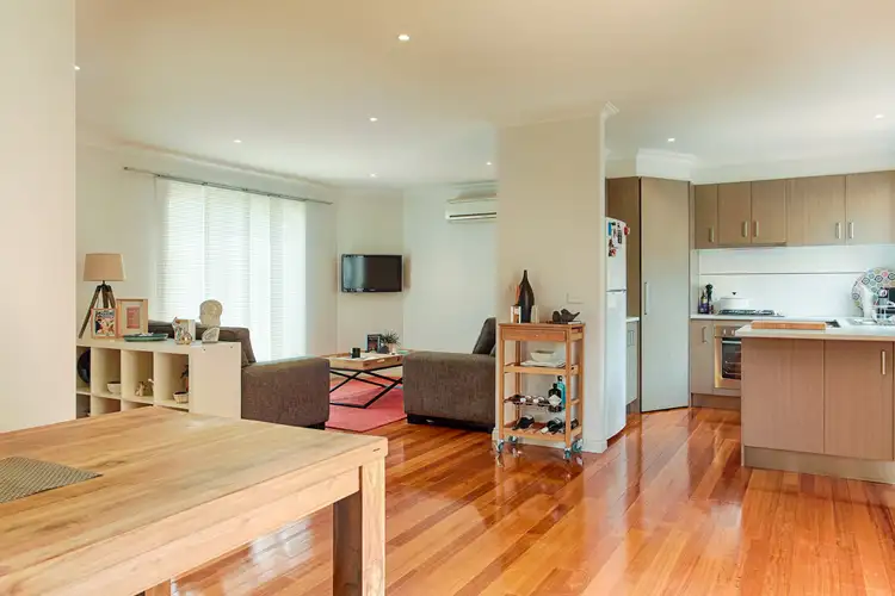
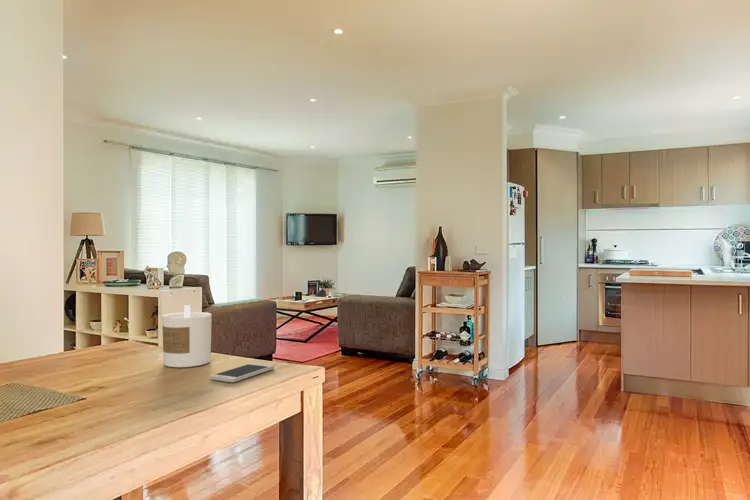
+ smartphone [209,362,275,383]
+ candle [161,305,213,368]
